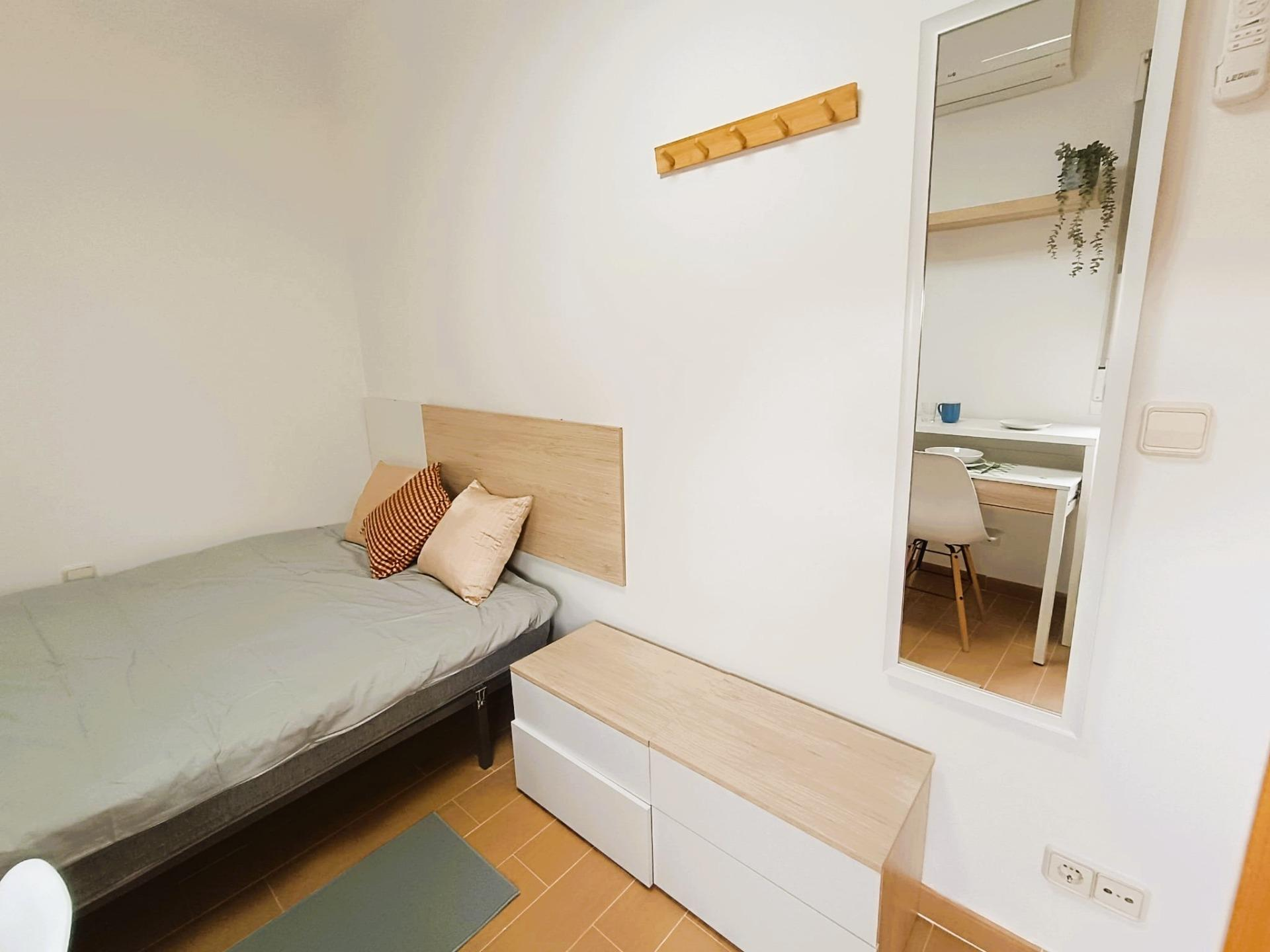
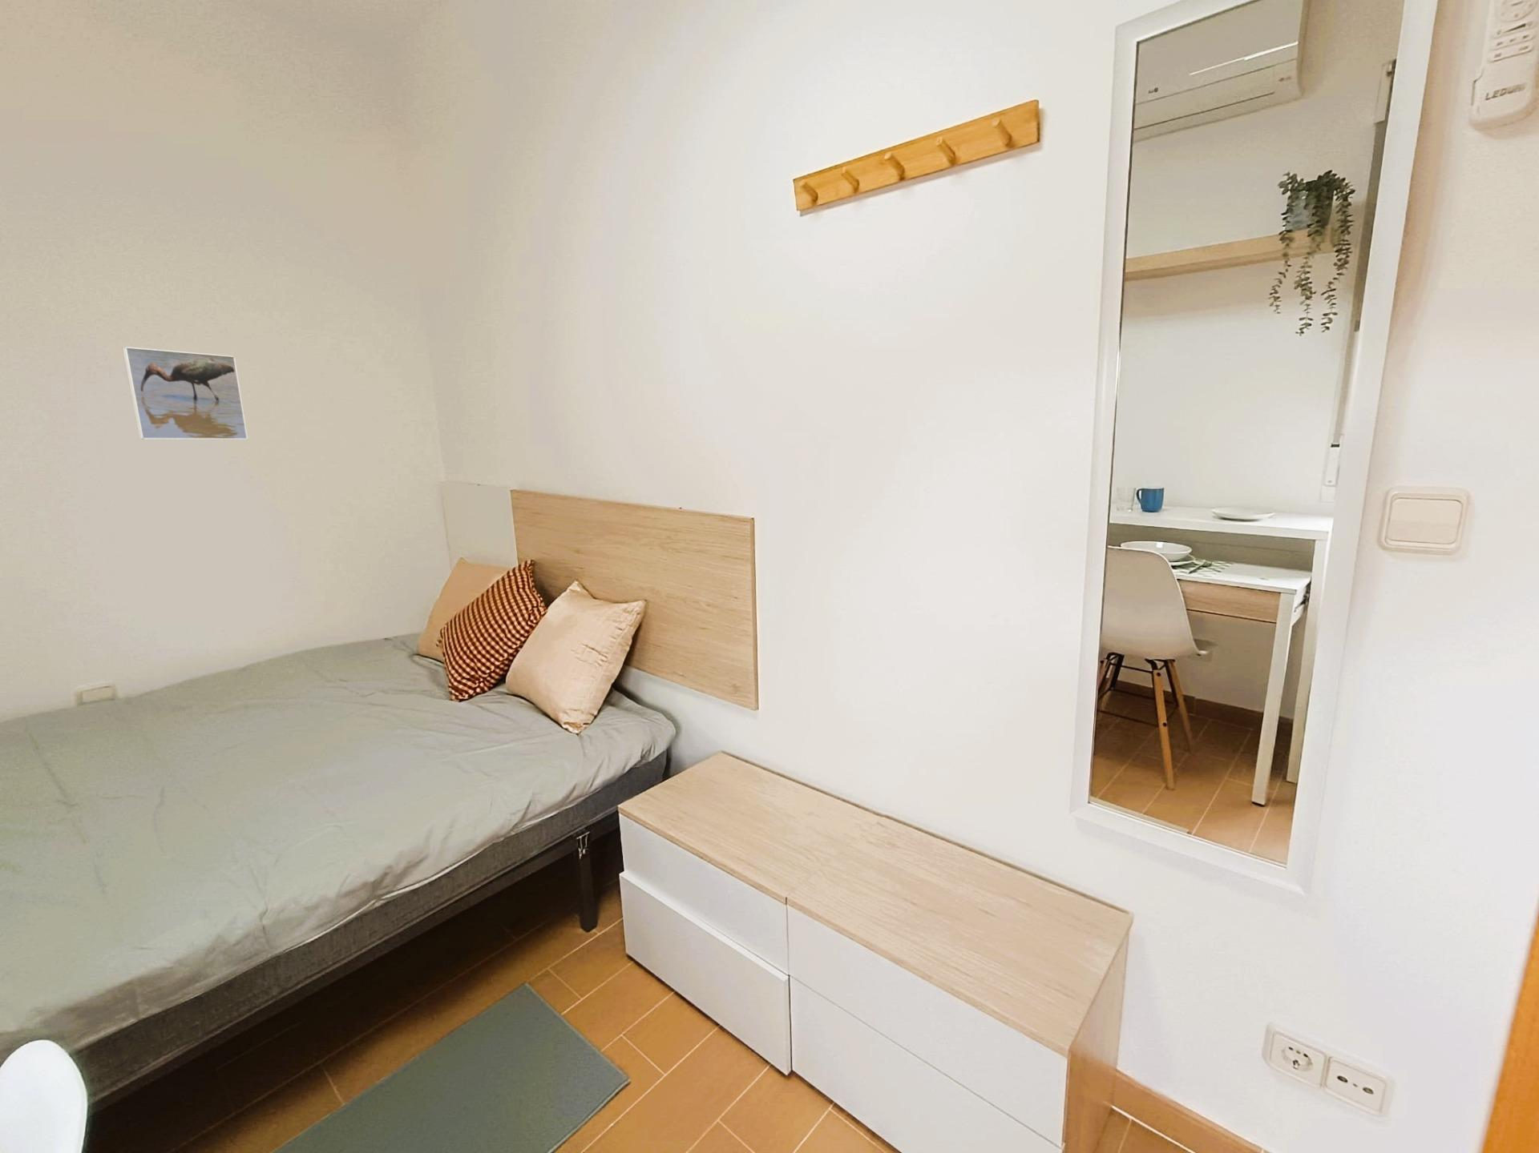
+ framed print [122,346,248,441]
